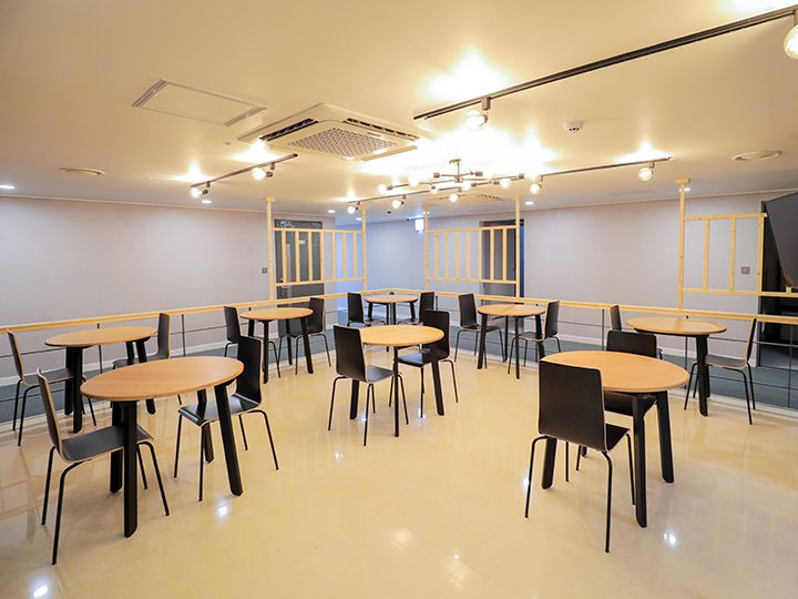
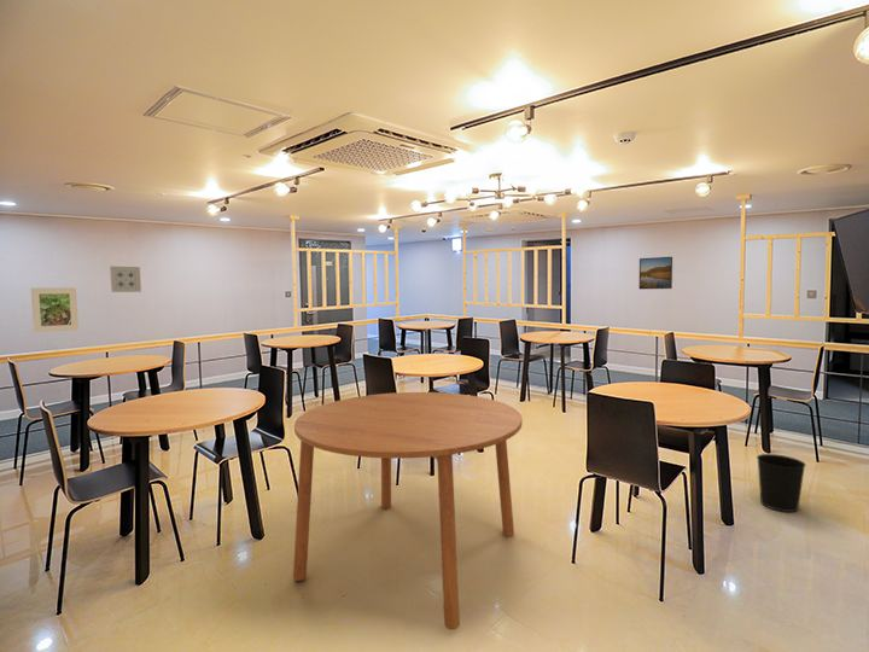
+ dining table [292,391,524,630]
+ wall art [109,266,142,293]
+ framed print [30,287,80,333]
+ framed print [638,256,673,290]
+ wastebasket [756,453,807,513]
